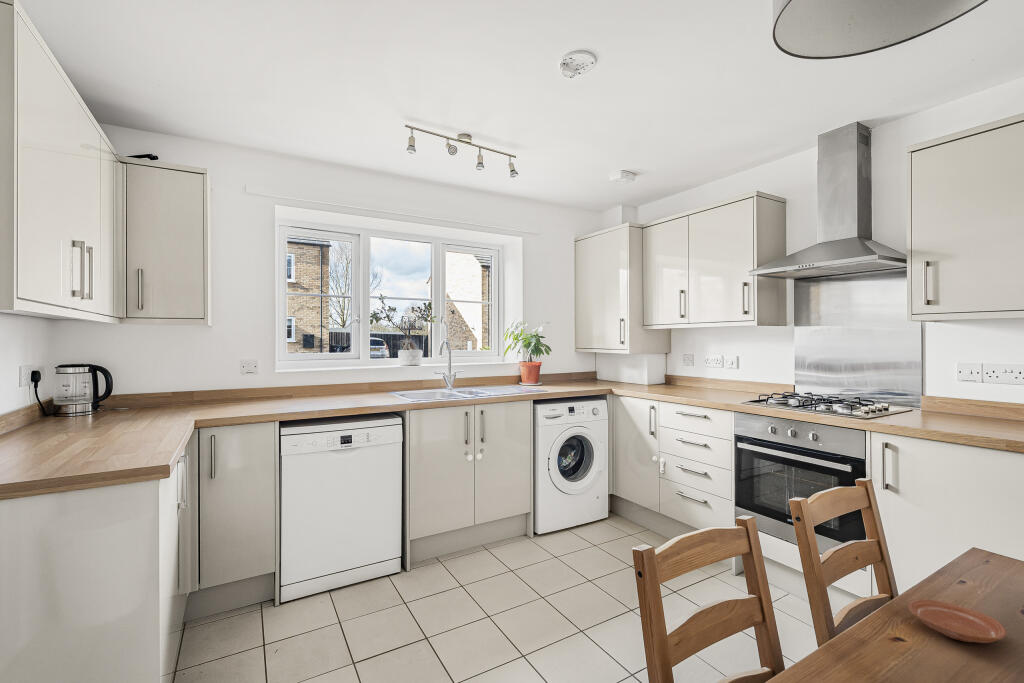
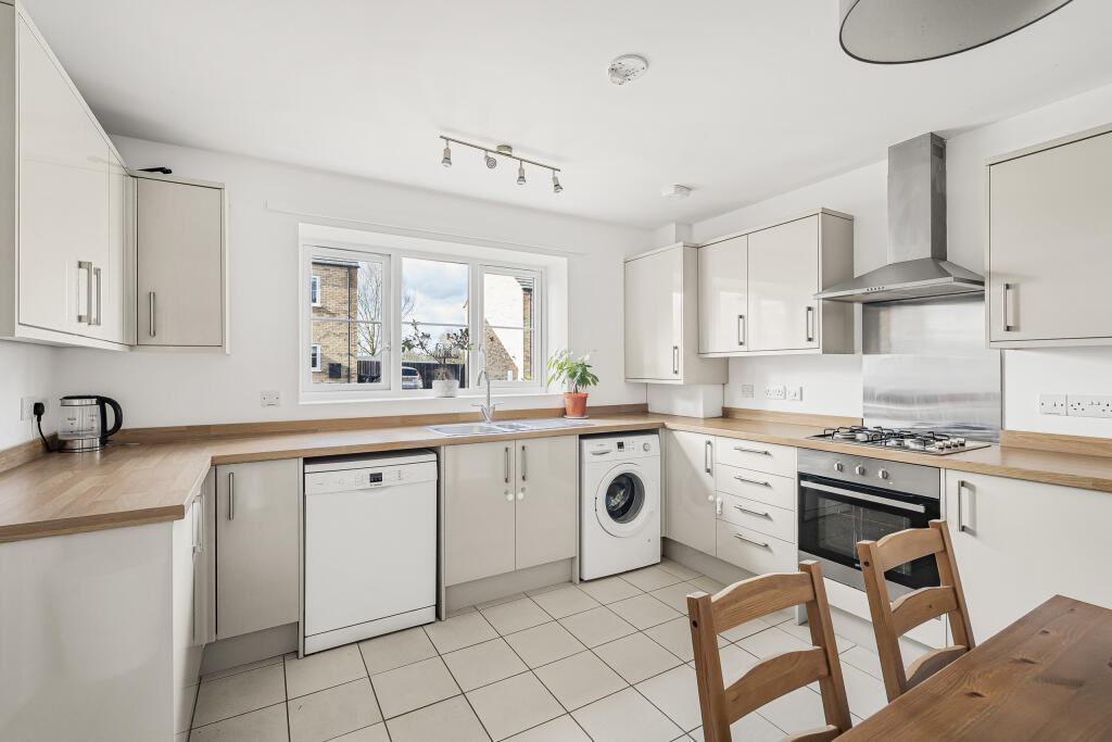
- plate [907,598,1007,644]
